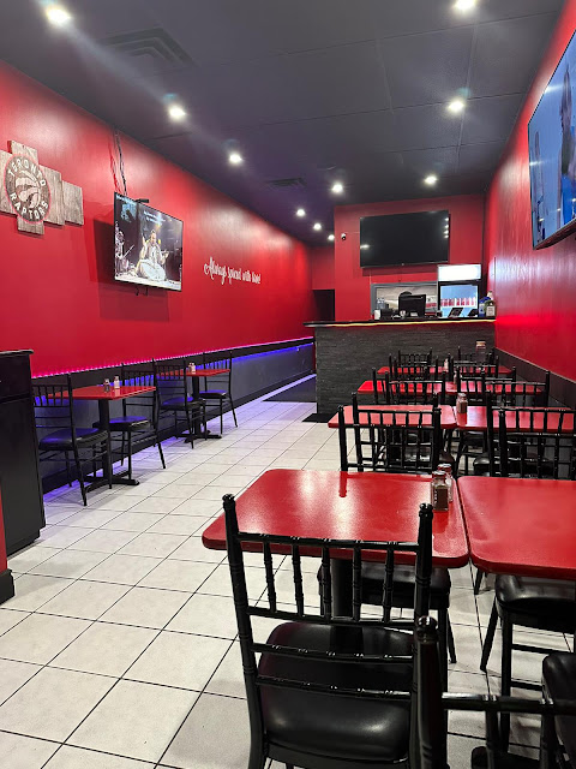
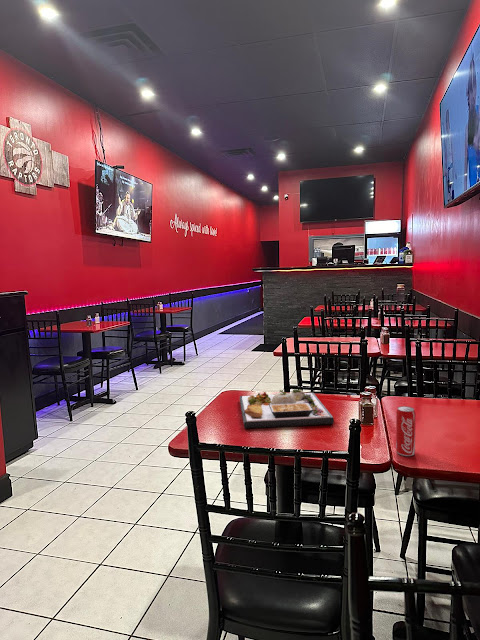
+ food plate [239,388,335,429]
+ beverage can [395,405,417,457]
